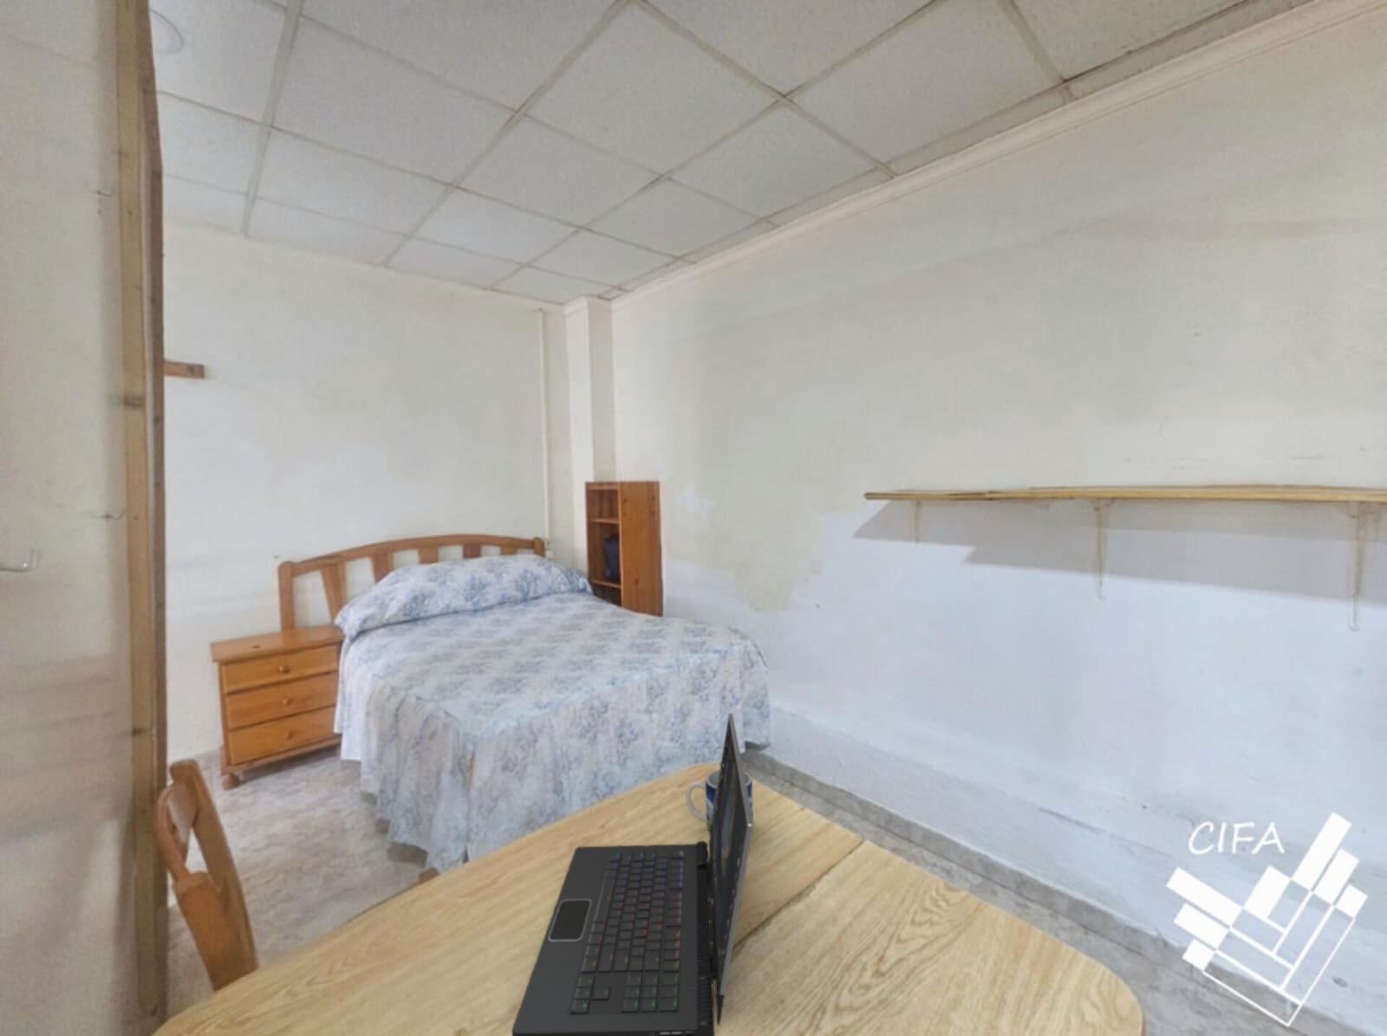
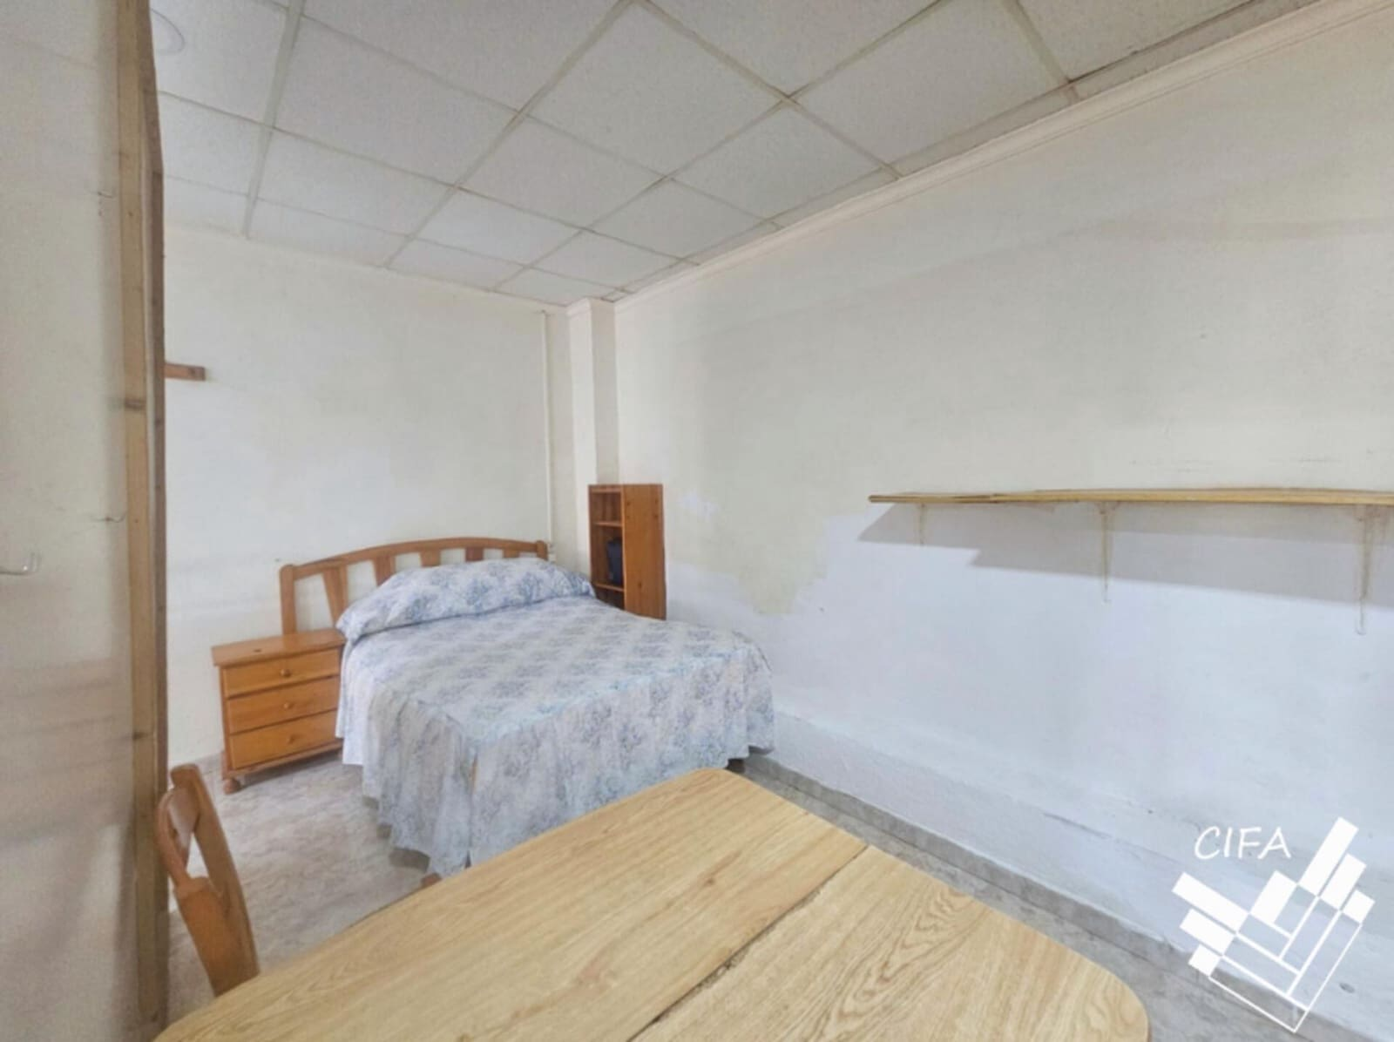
- mug [685,768,754,831]
- laptop [511,712,754,1036]
